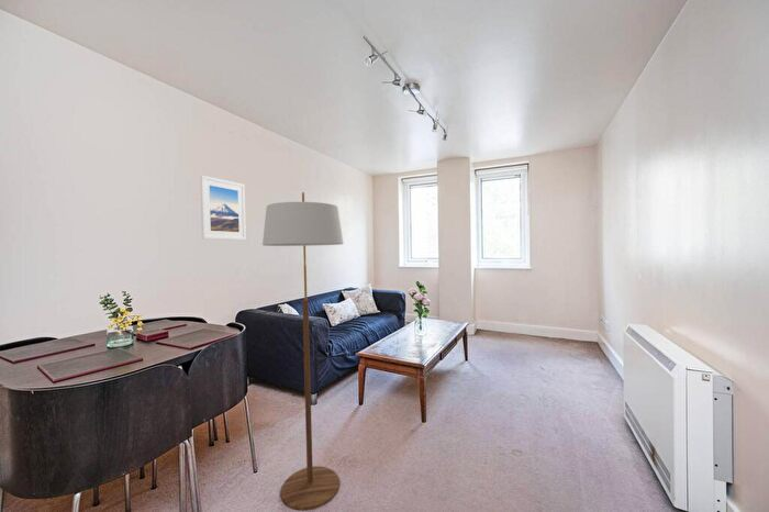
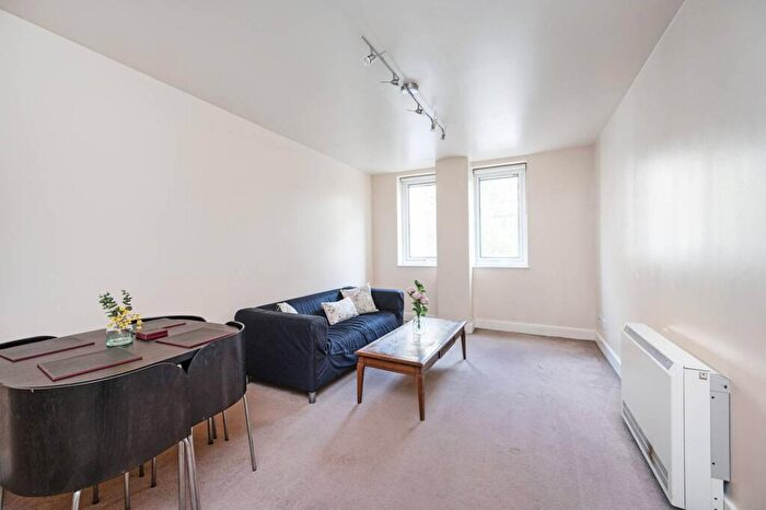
- floor lamp [261,191,344,512]
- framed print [199,175,247,241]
